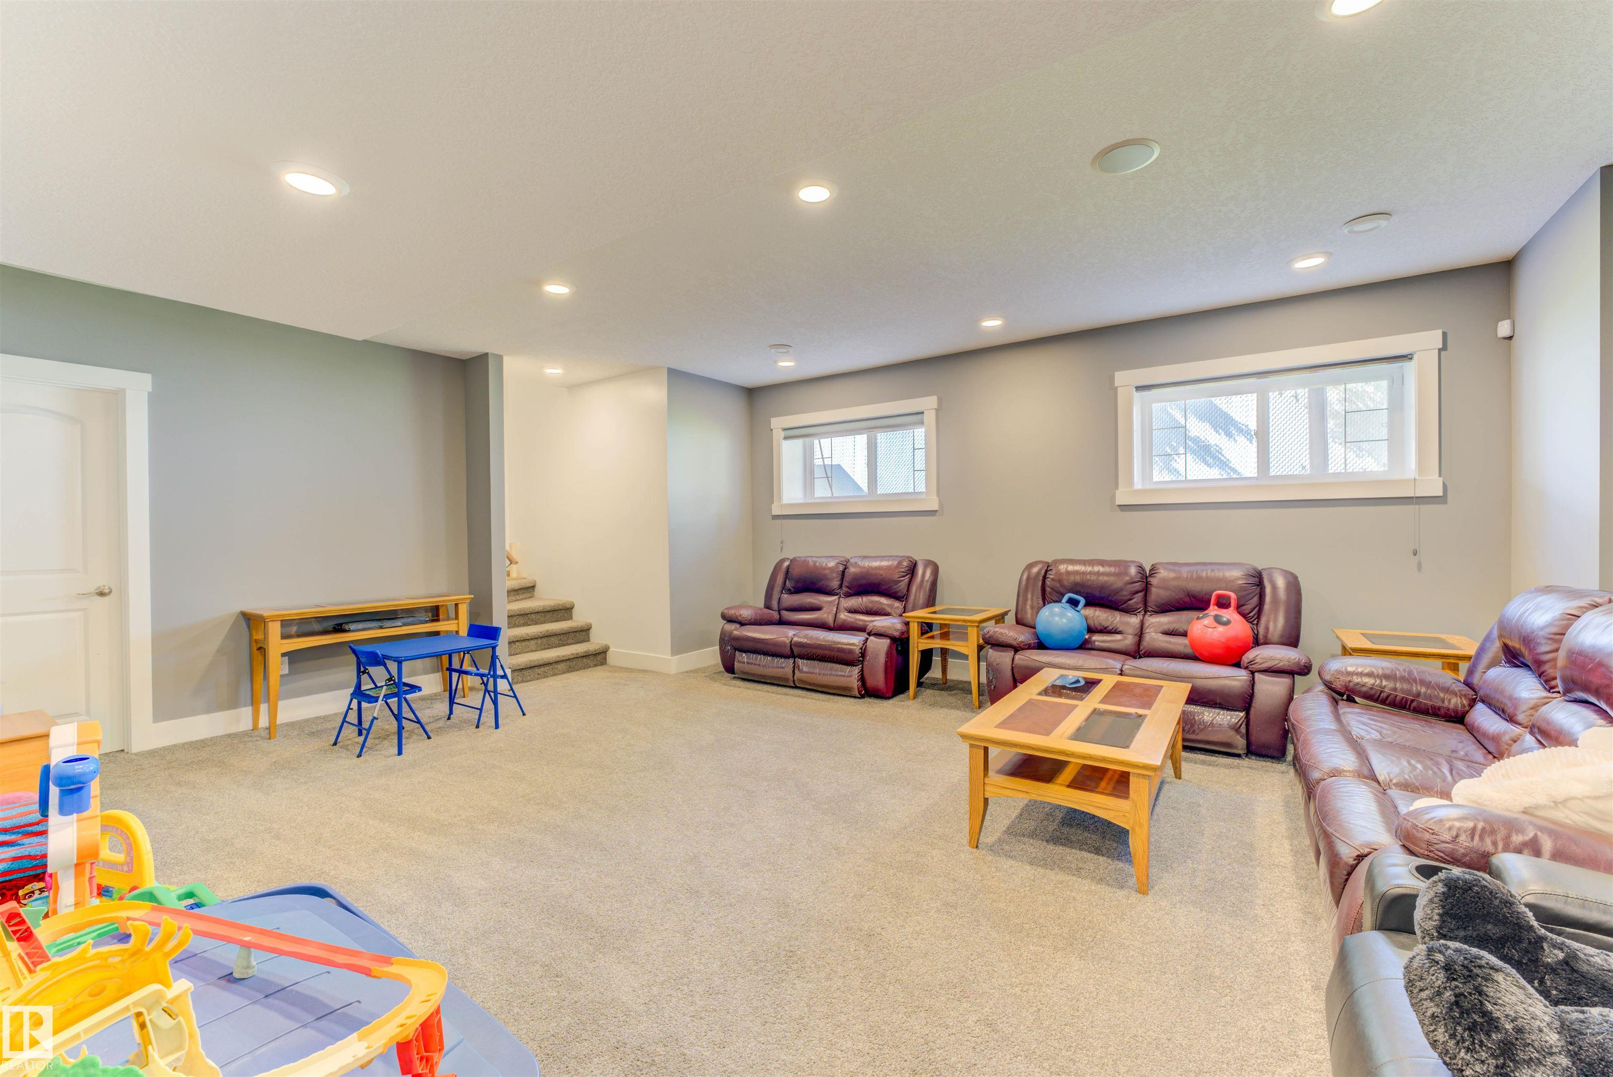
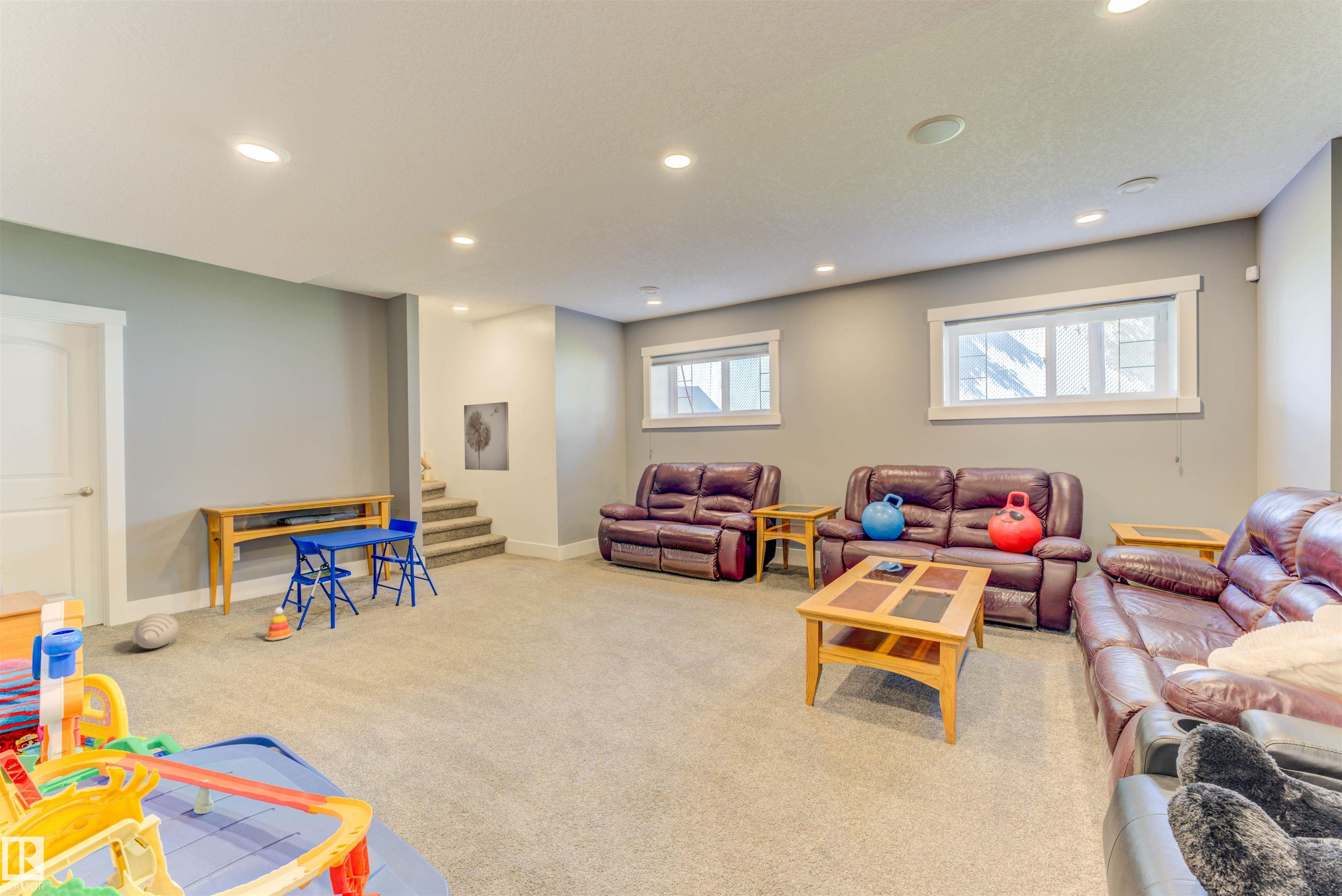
+ plush toy [131,613,180,649]
+ stacking toy [264,607,293,641]
+ wall art [463,401,509,471]
